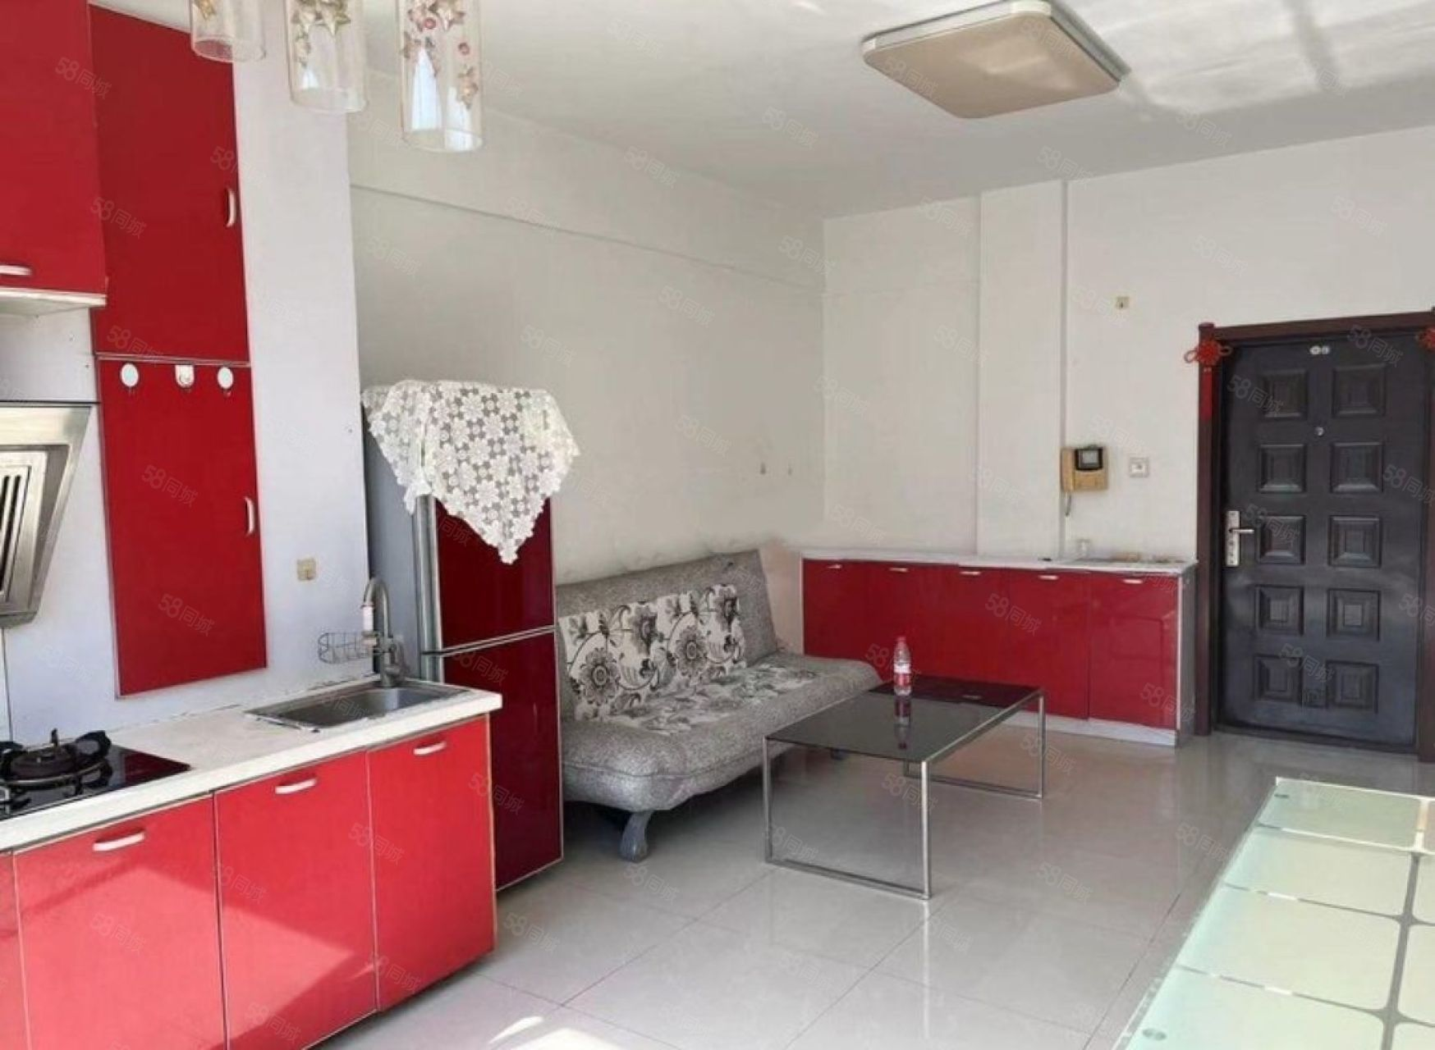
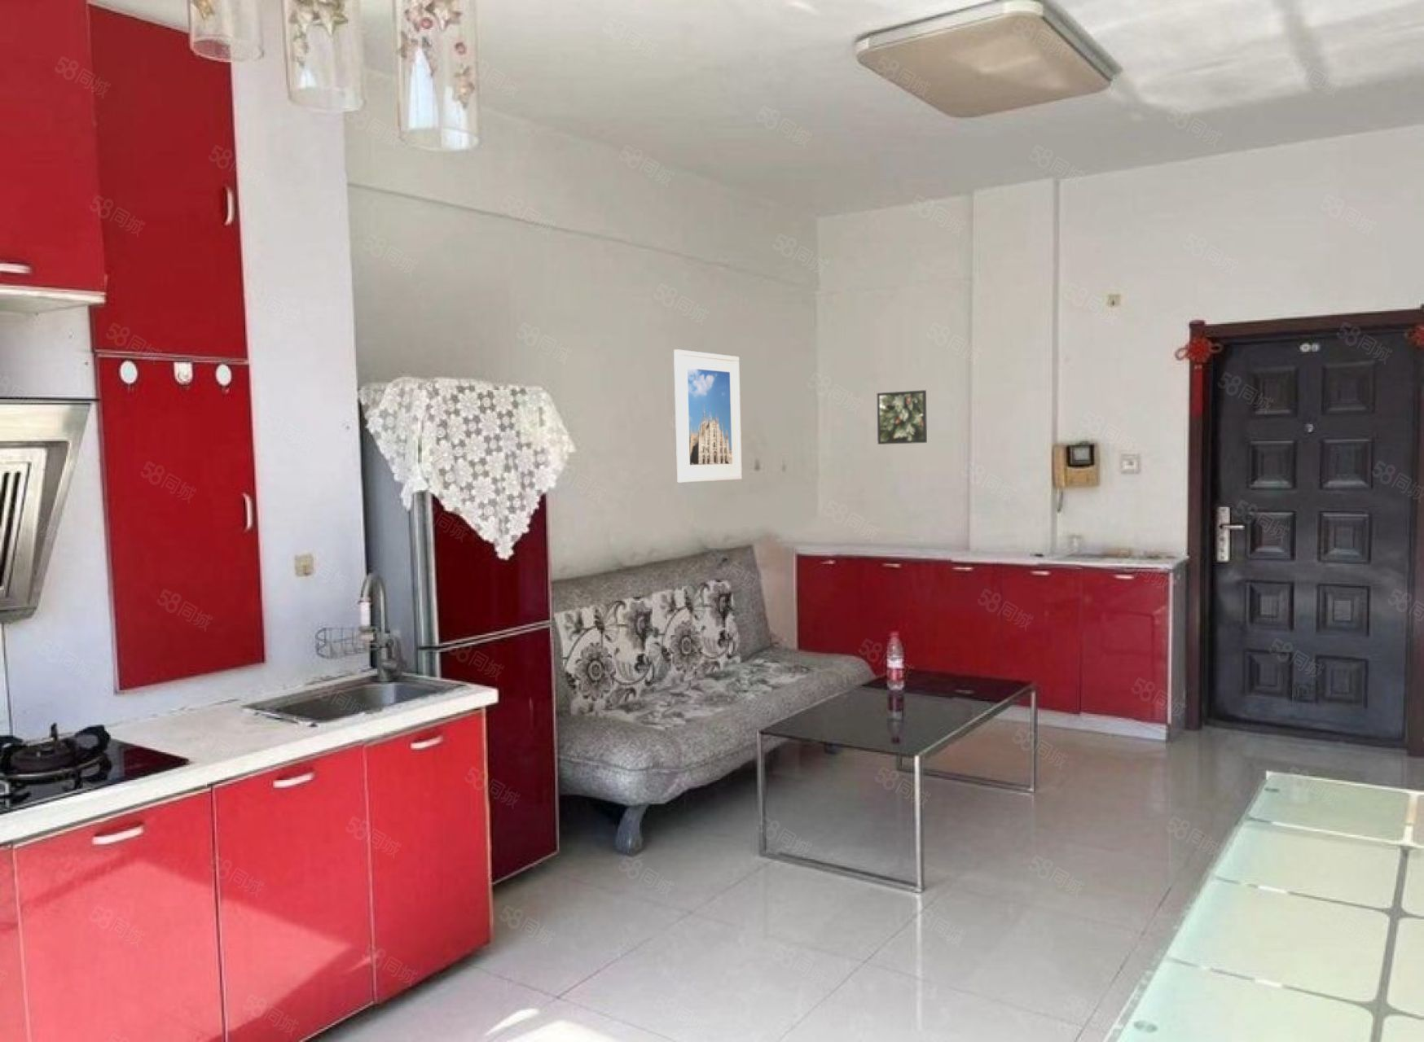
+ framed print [877,389,928,445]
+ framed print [673,348,743,484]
